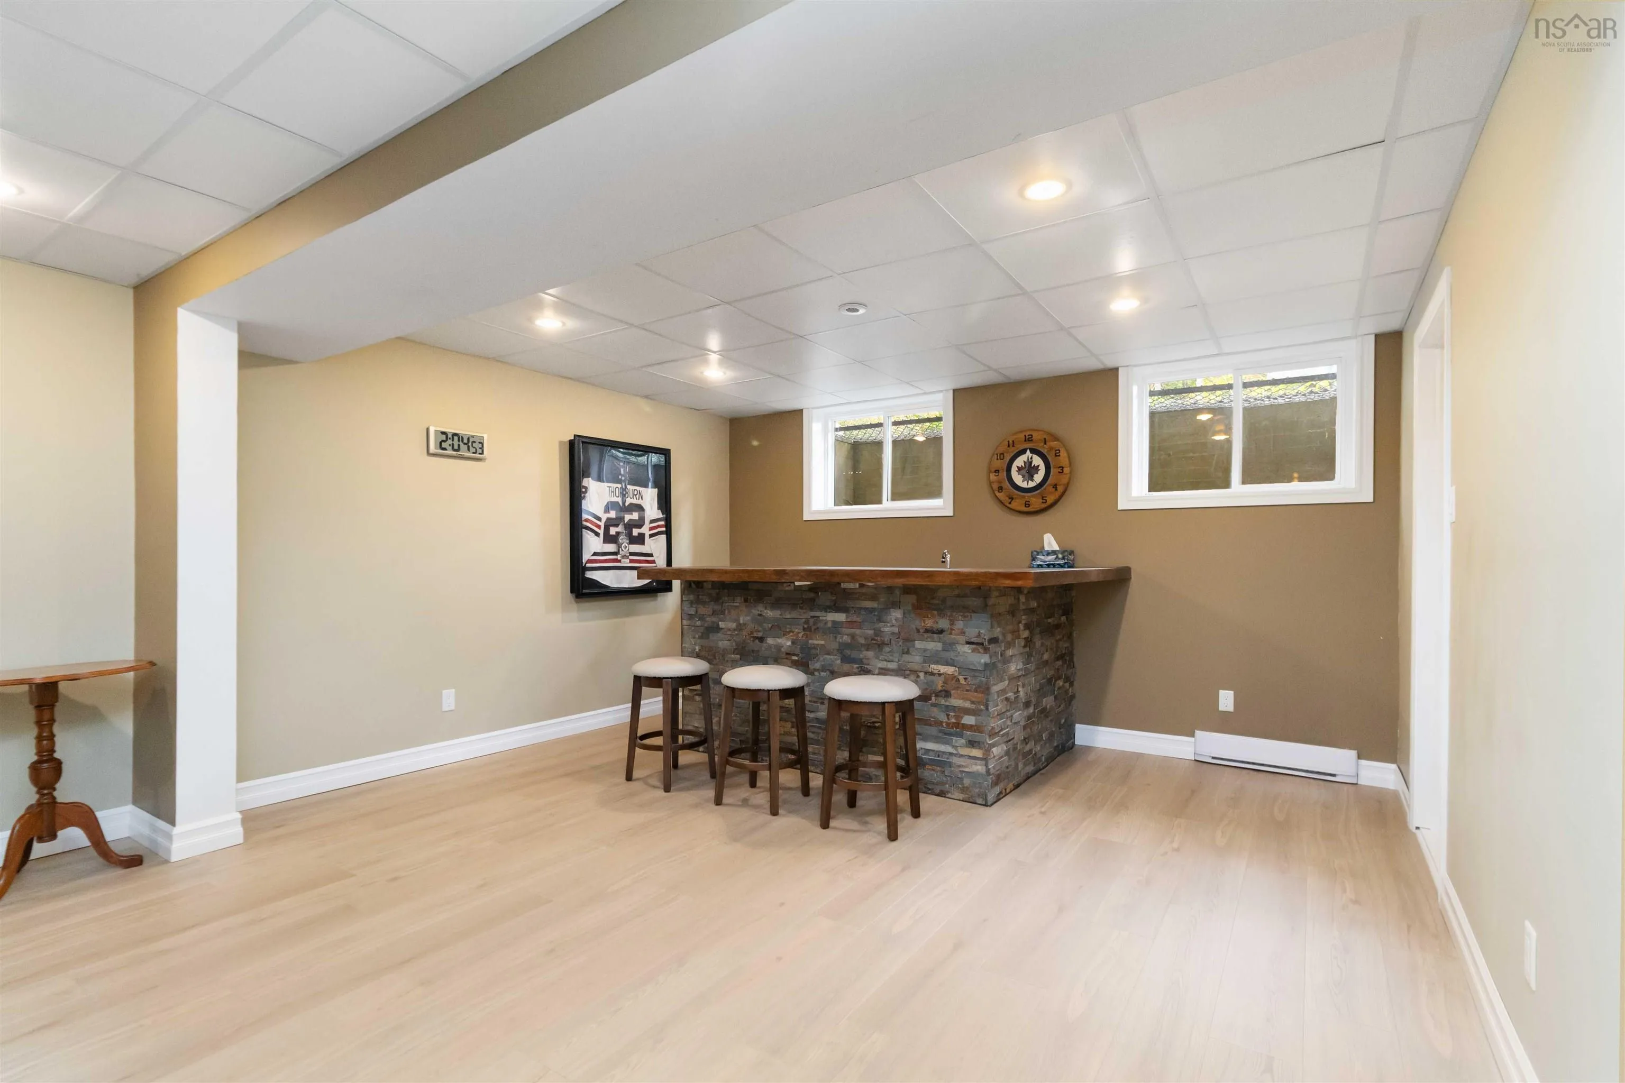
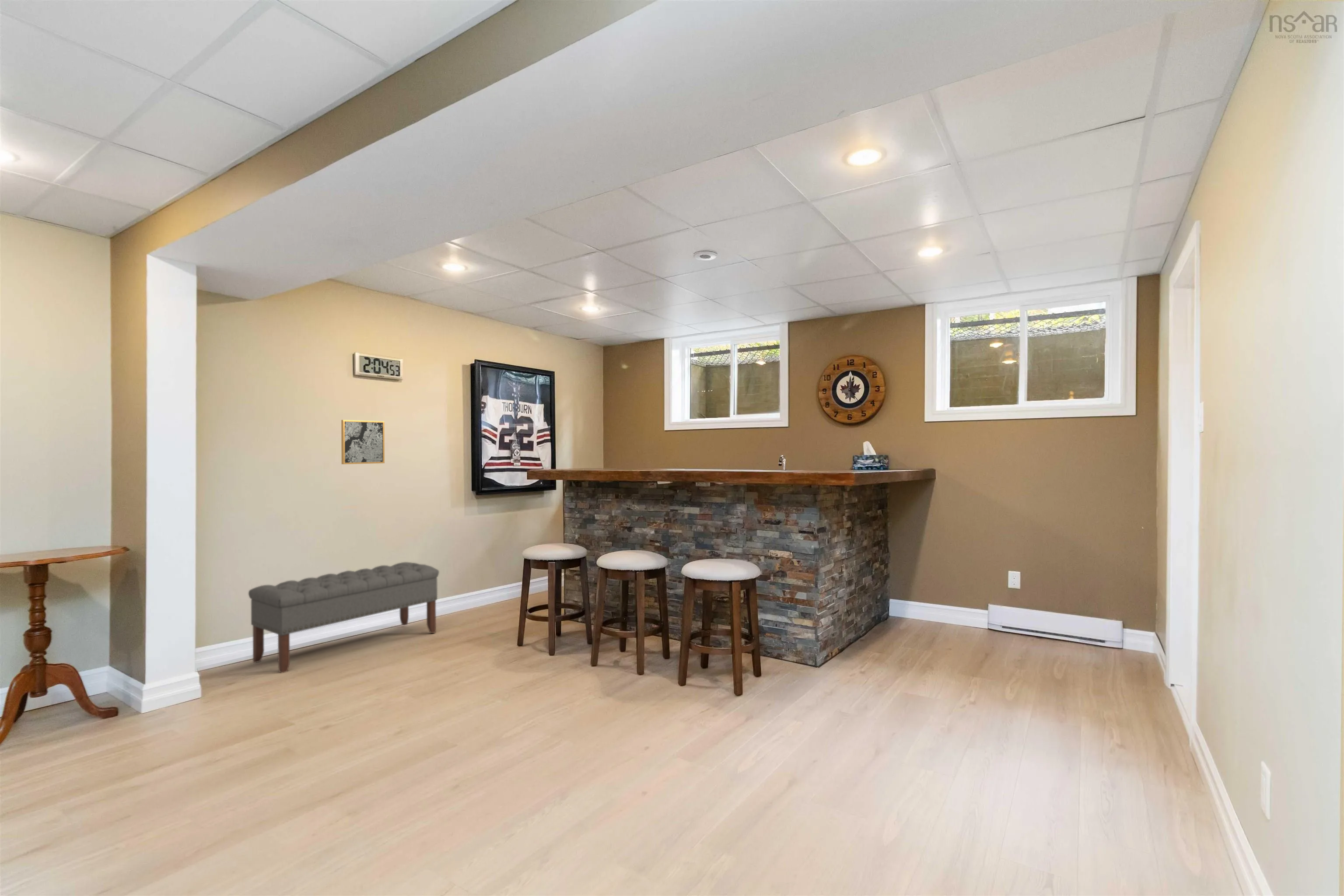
+ wall art [341,420,385,465]
+ bench [248,562,440,673]
